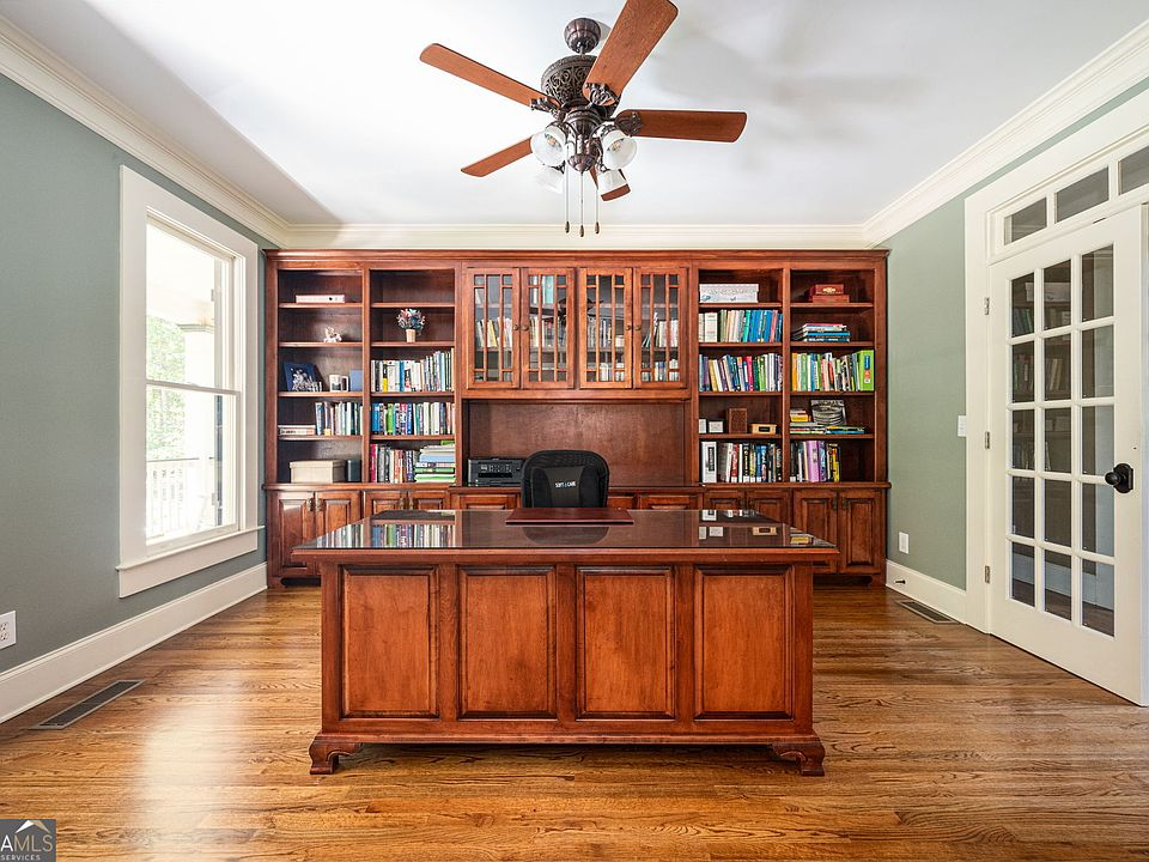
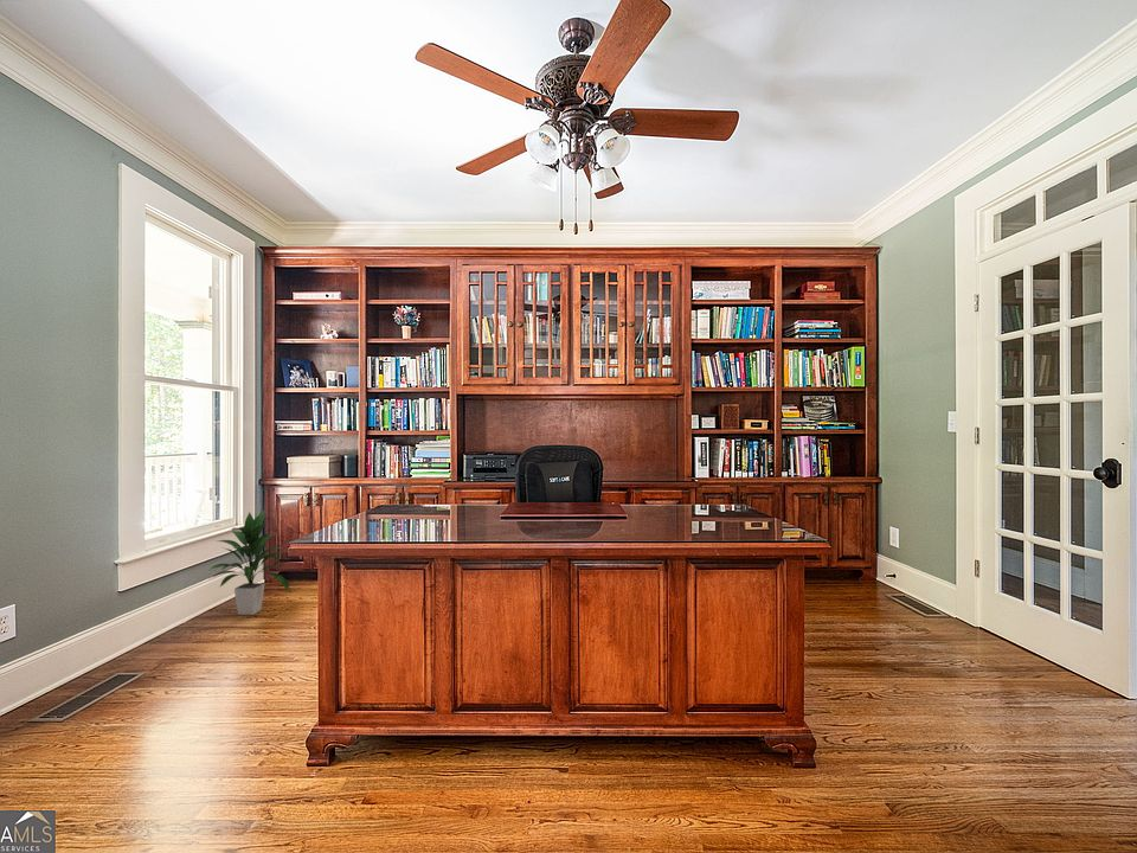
+ indoor plant [206,508,291,616]
